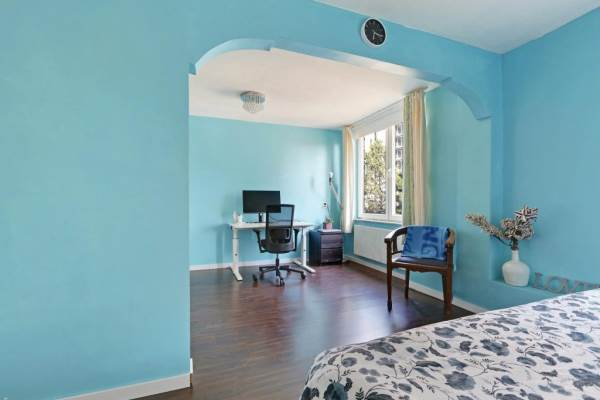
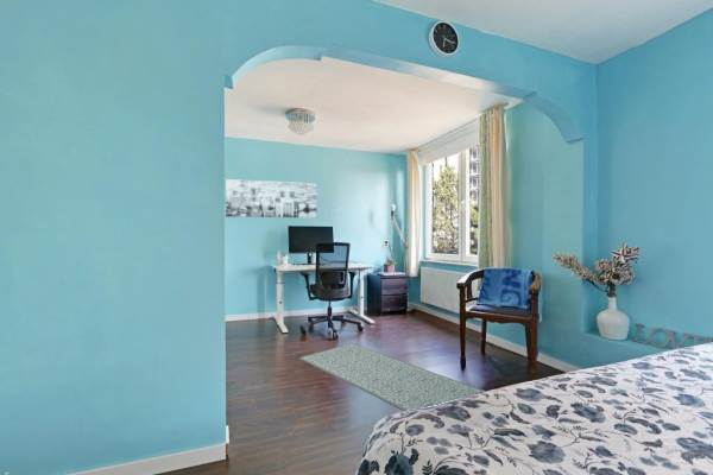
+ wall art [225,178,317,218]
+ rug [298,342,486,412]
